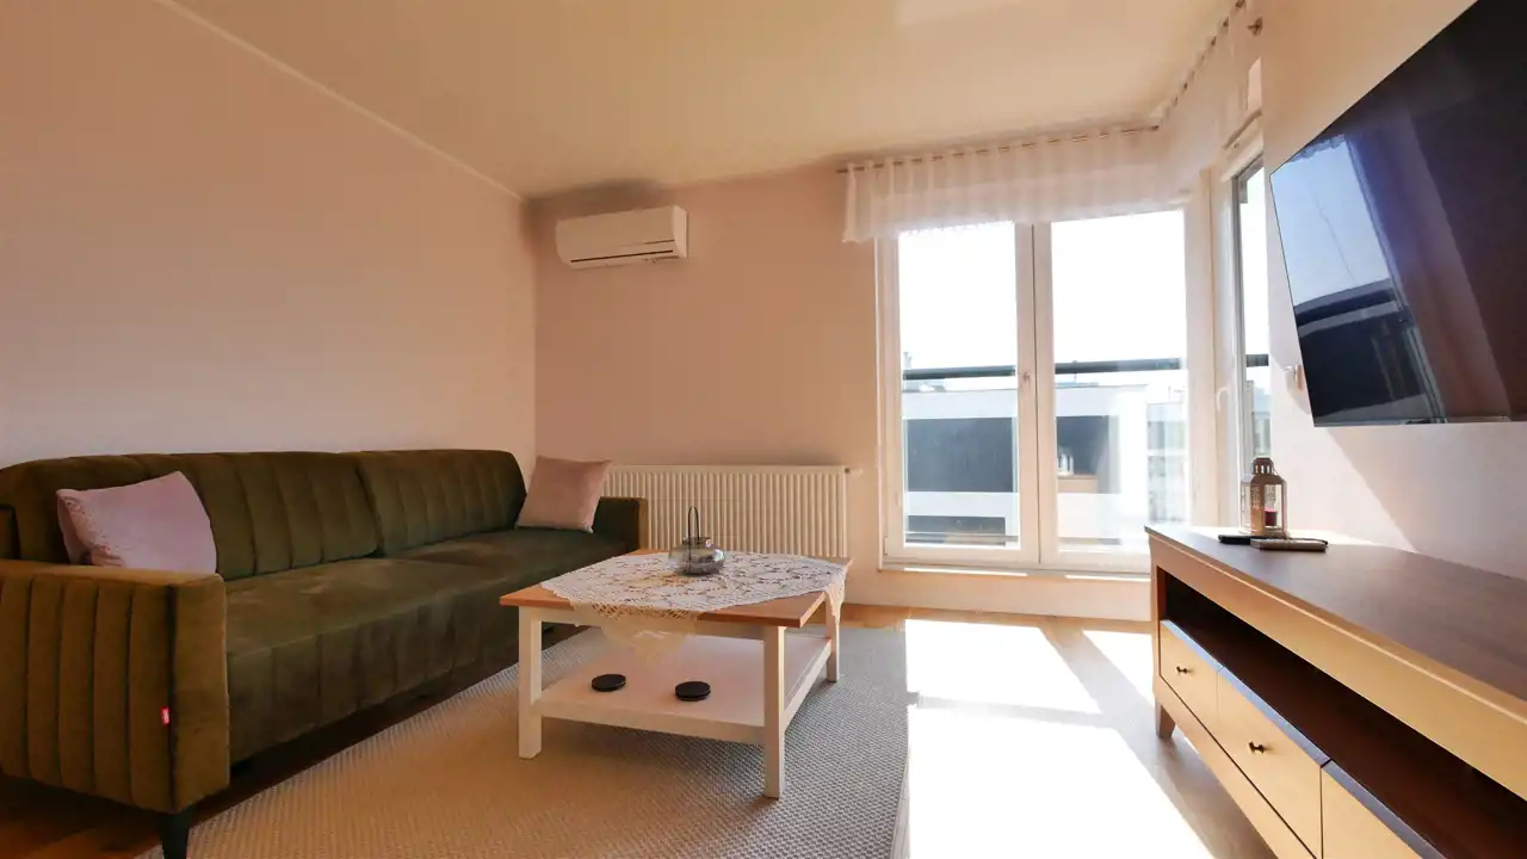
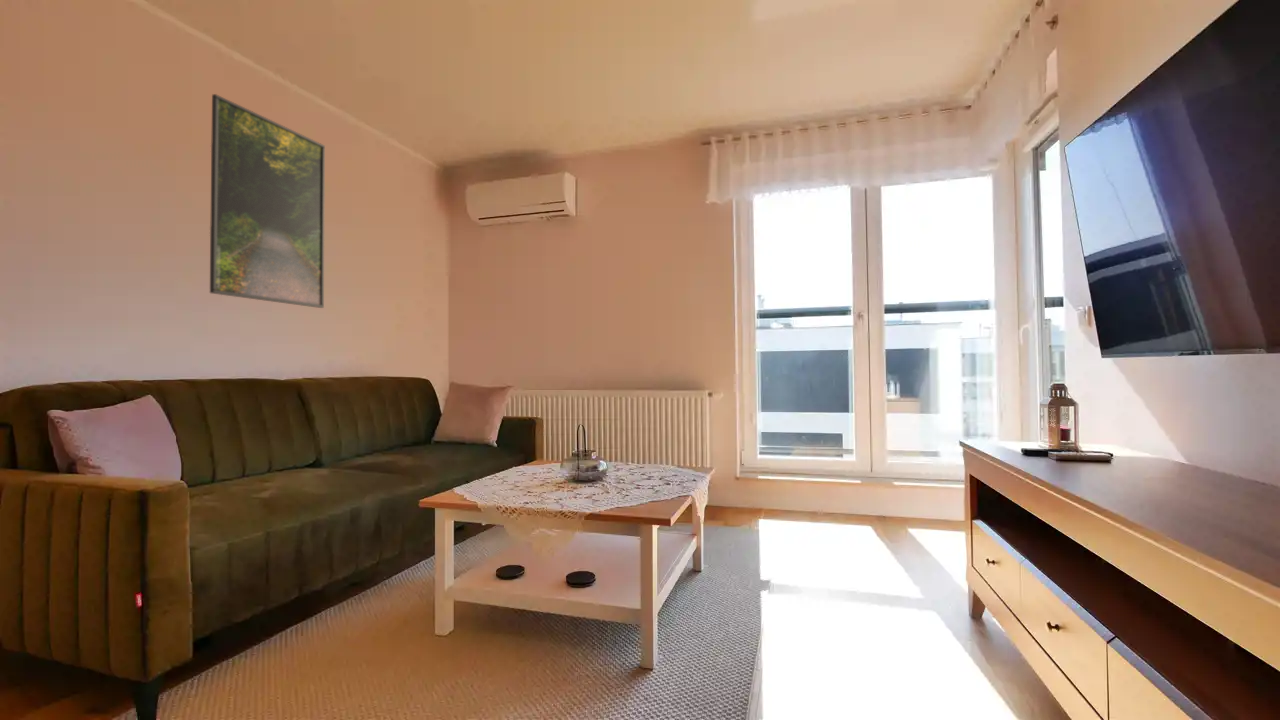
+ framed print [209,93,326,309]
